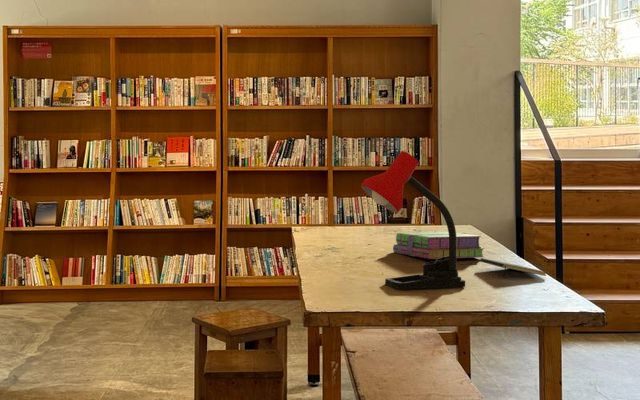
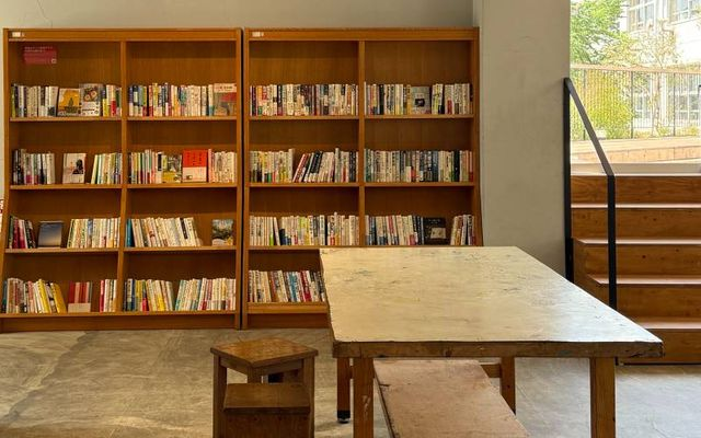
- stack of books [392,231,486,260]
- notepad [479,257,548,278]
- desk lamp [360,150,466,290]
